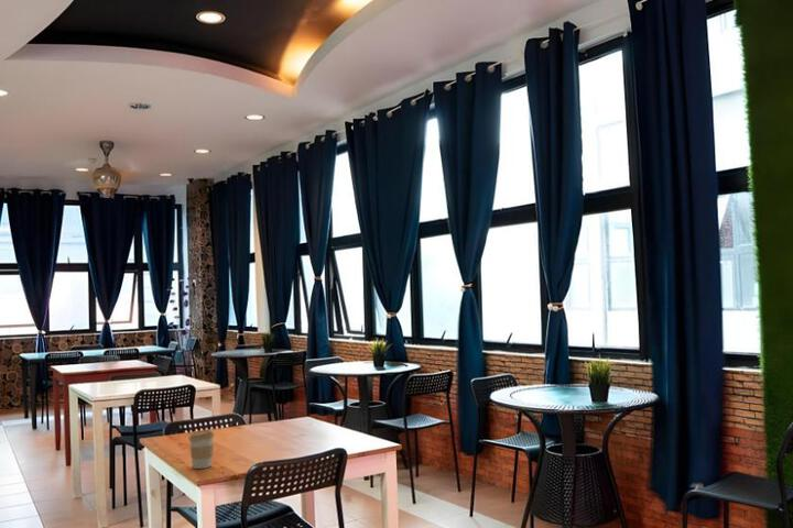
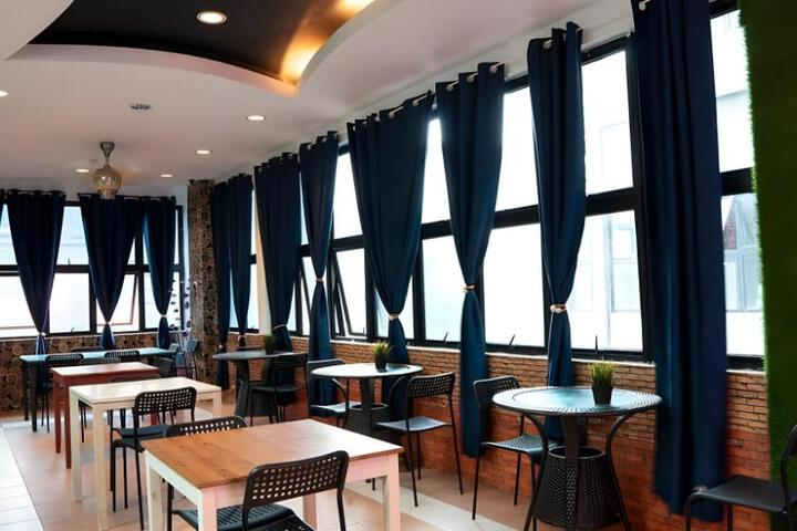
- coffee cup [187,429,216,470]
